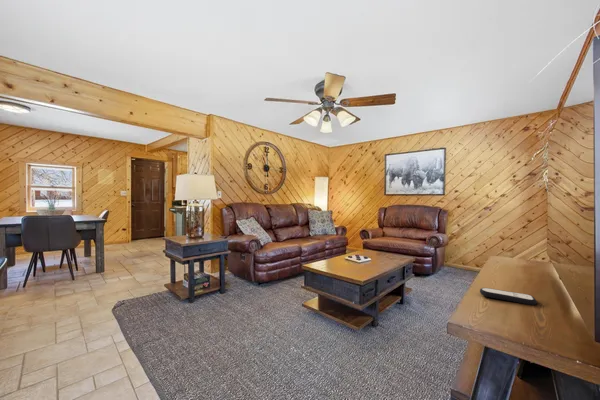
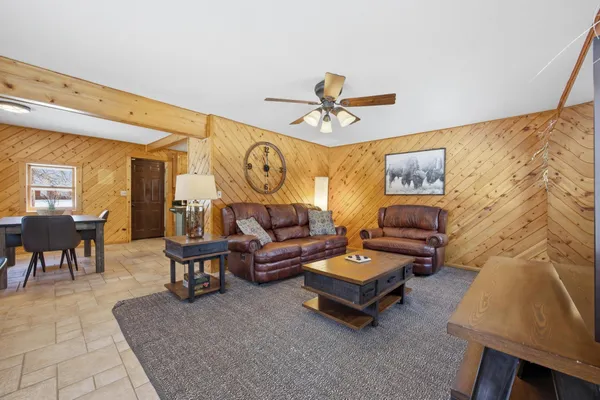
- remote control [479,287,538,306]
